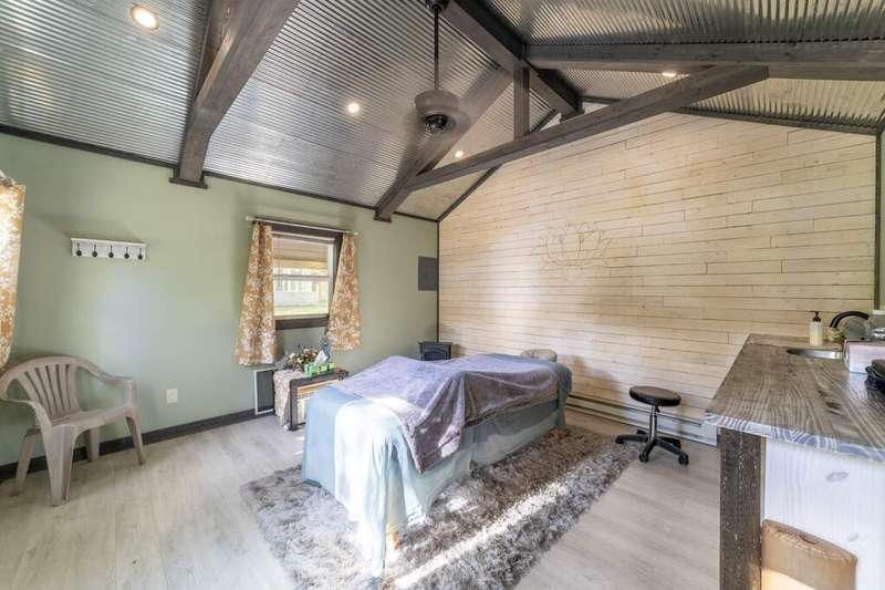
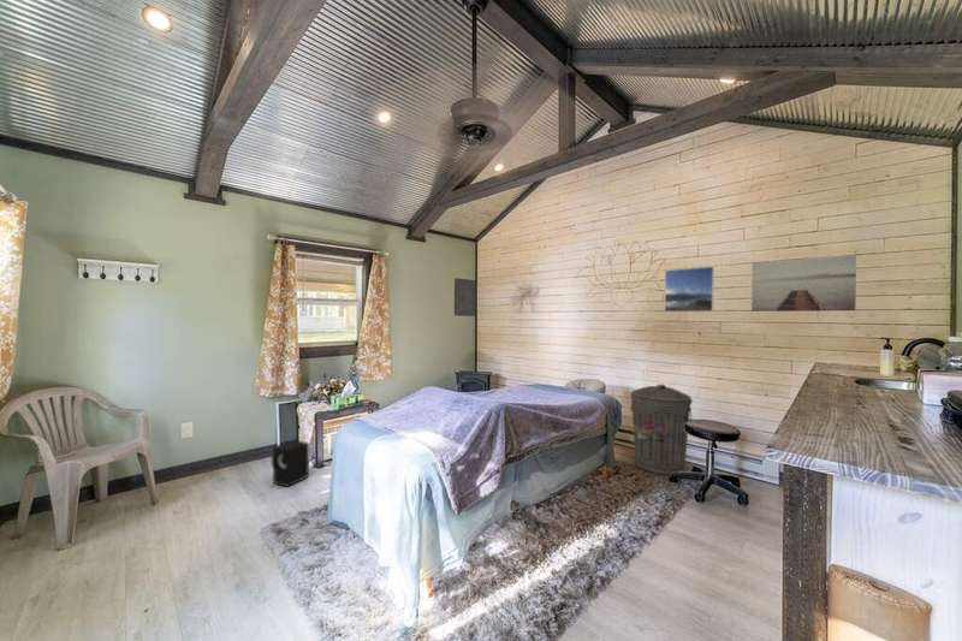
+ wall sculpture [509,280,541,317]
+ wall art [750,254,857,313]
+ speaker [271,439,310,488]
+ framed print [664,266,715,313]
+ trash can [630,384,693,476]
